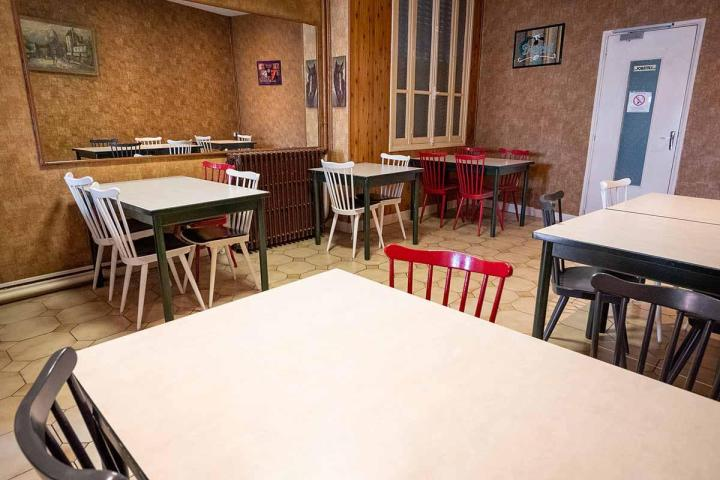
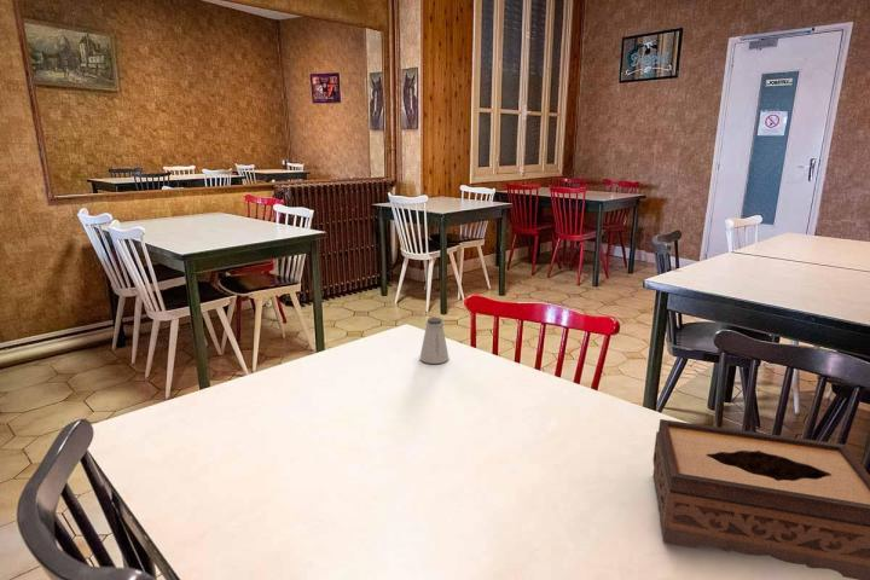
+ saltshaker [419,317,450,365]
+ tissue box [651,418,870,580]
